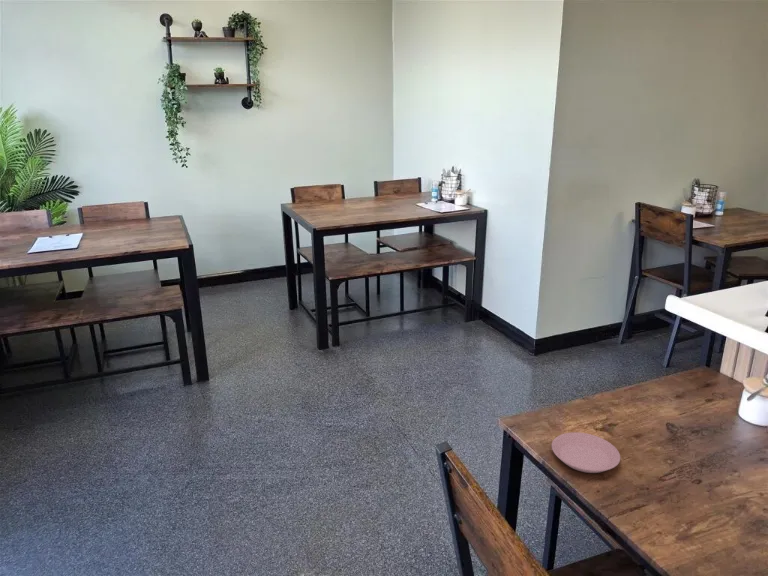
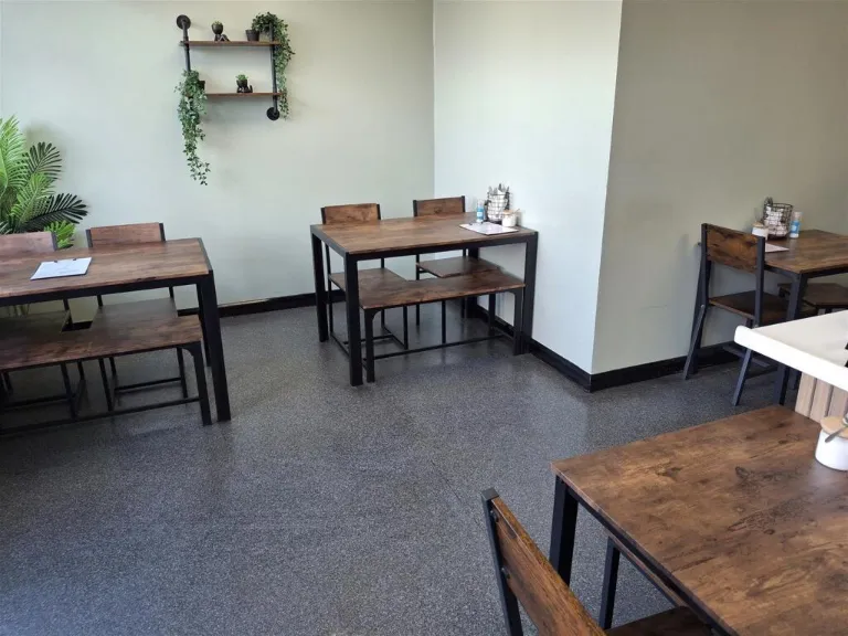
- plate [551,431,621,474]
